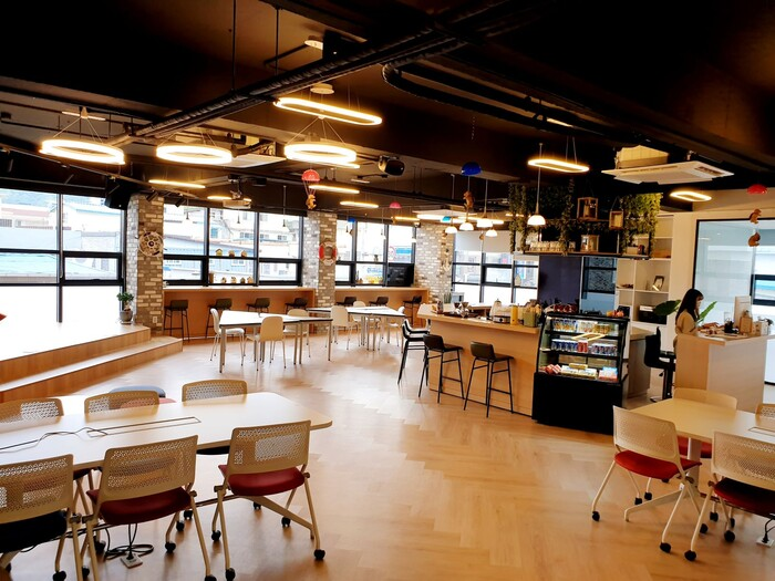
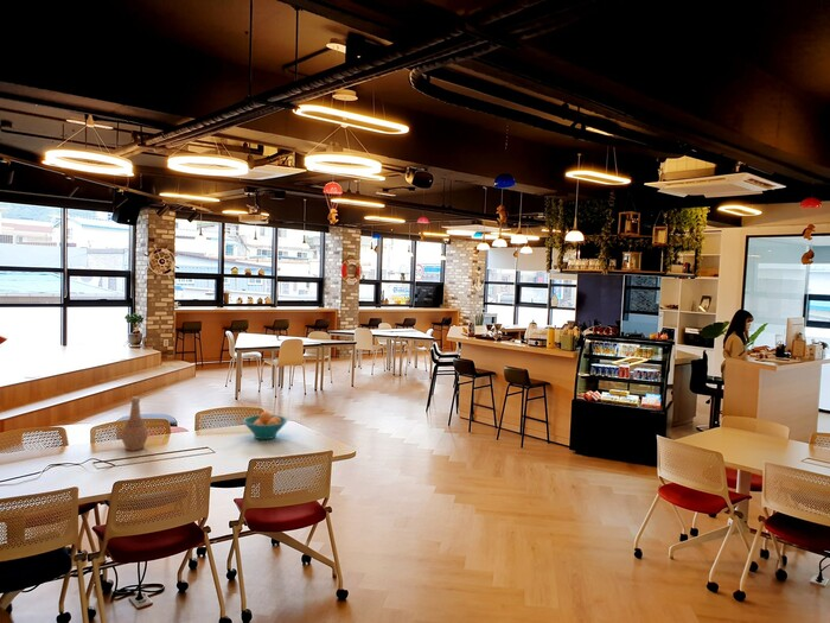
+ fruit bowl [242,411,289,440]
+ vase [120,395,149,452]
